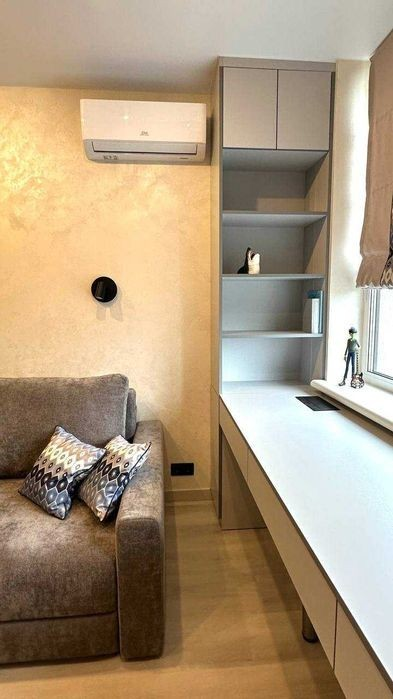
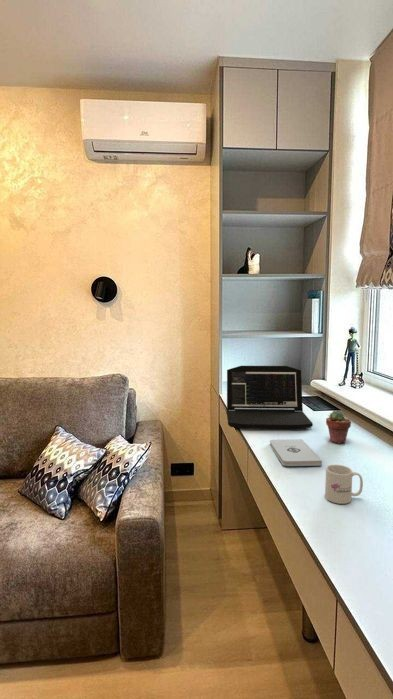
+ notepad [269,438,323,467]
+ laptop [226,365,314,430]
+ potted succulent [325,409,352,445]
+ mug [324,464,364,505]
